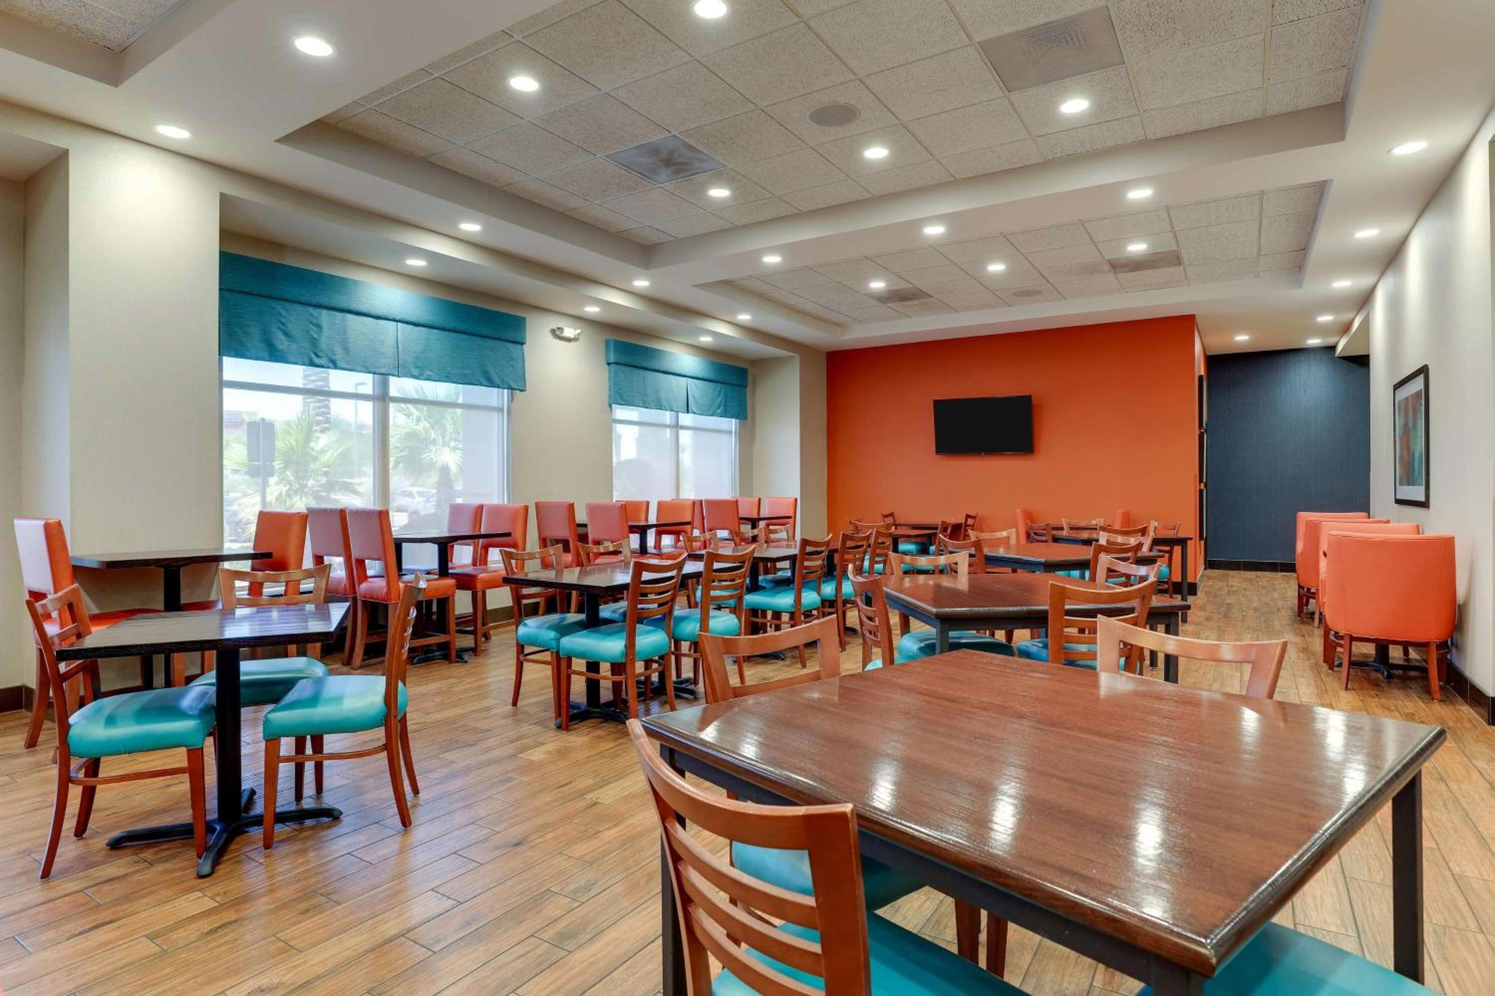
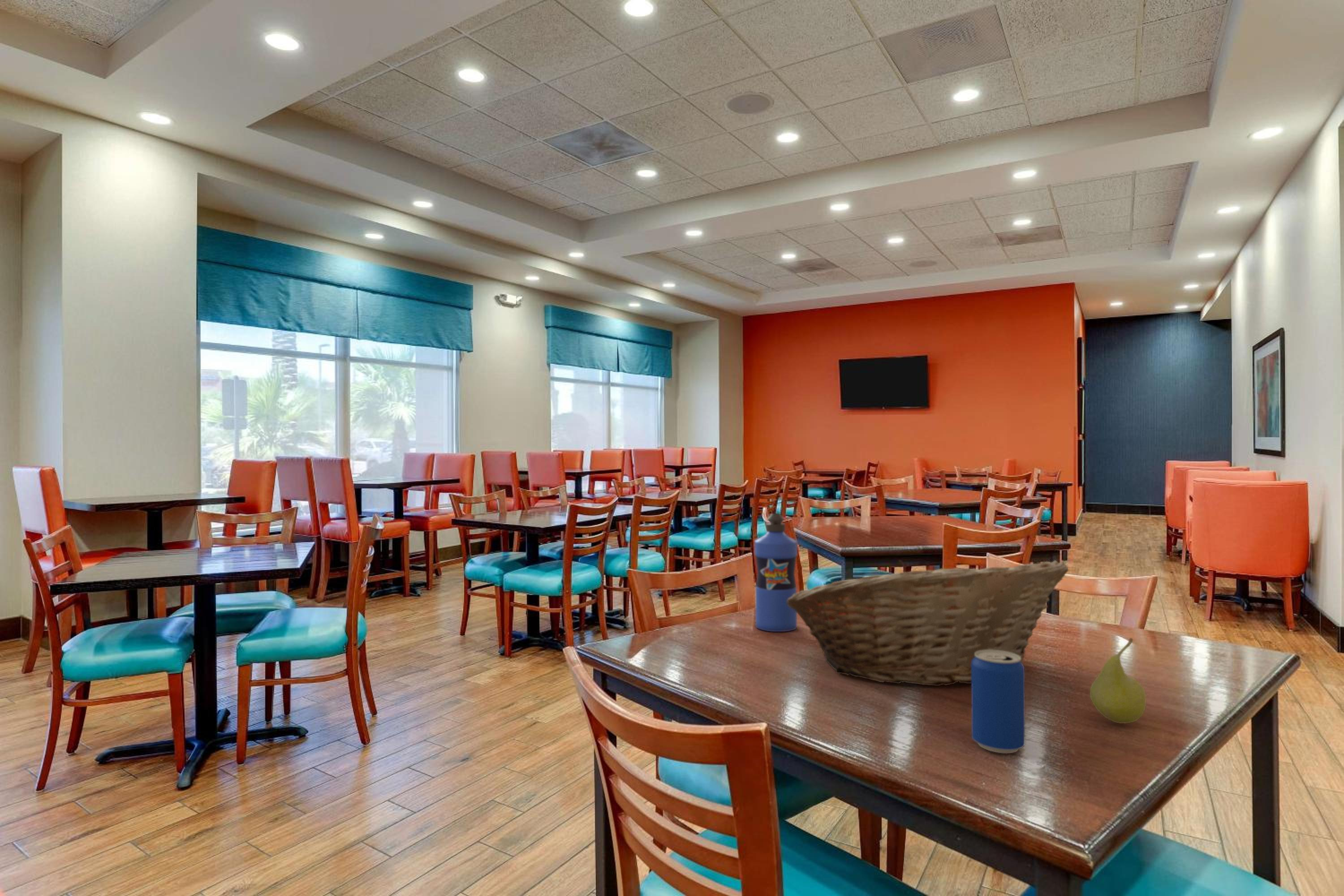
+ fruit [1090,638,1146,724]
+ beverage can [971,650,1025,754]
+ fruit basket [787,560,1069,686]
+ water bottle [754,513,798,632]
